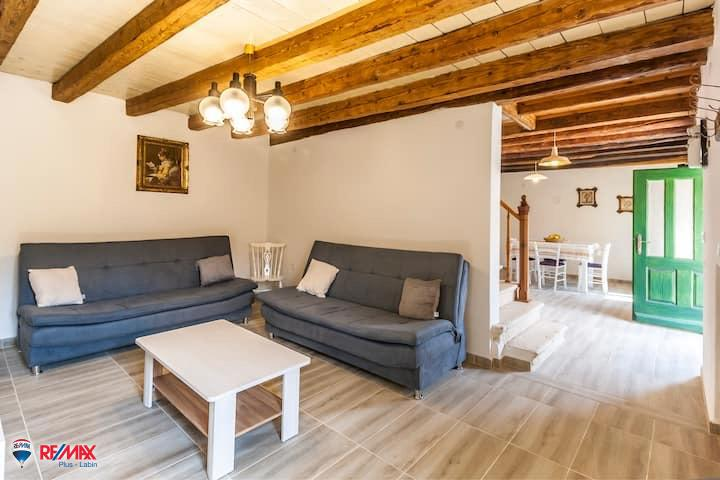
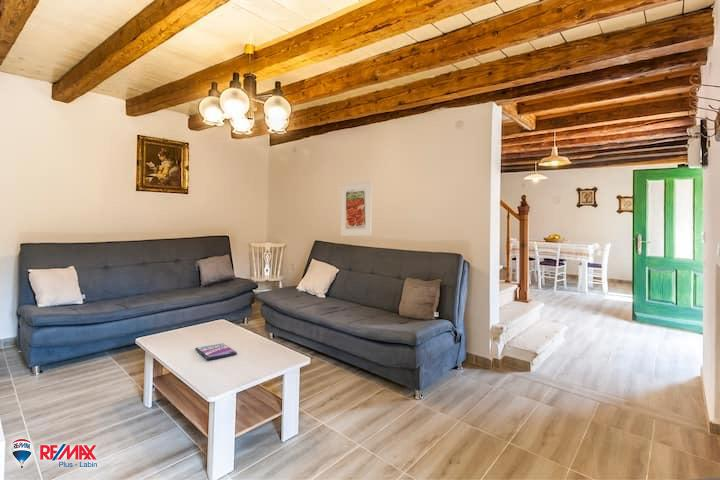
+ video game case [194,342,237,361]
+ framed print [340,179,373,237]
